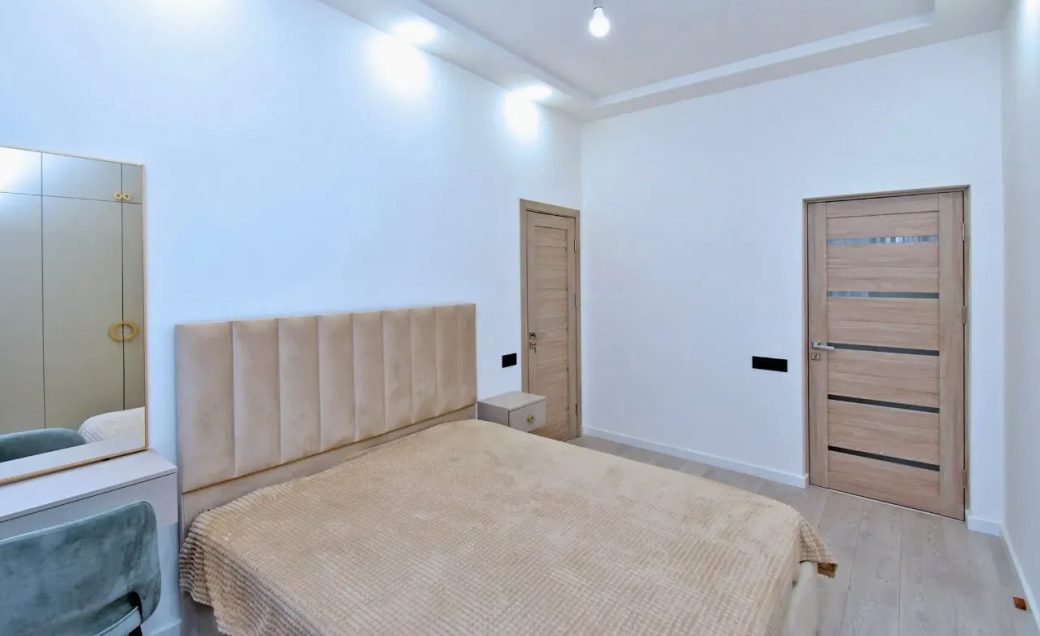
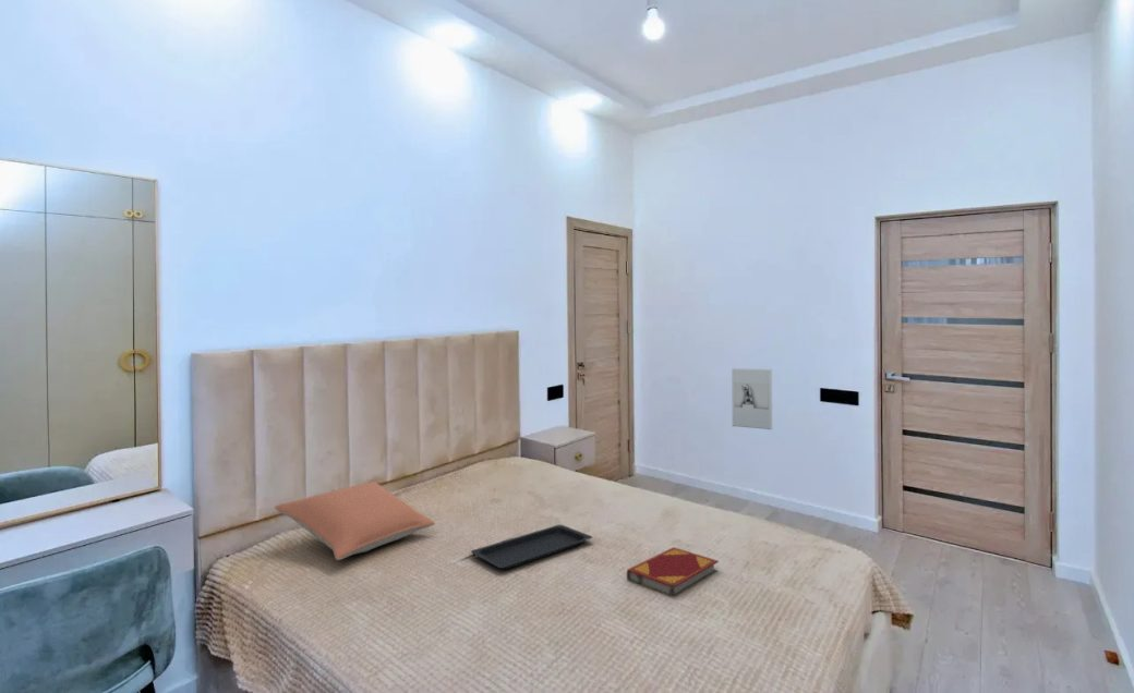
+ serving tray [470,524,593,570]
+ hardback book [626,546,720,598]
+ wall sculpture [731,367,773,430]
+ pillow [274,481,436,561]
